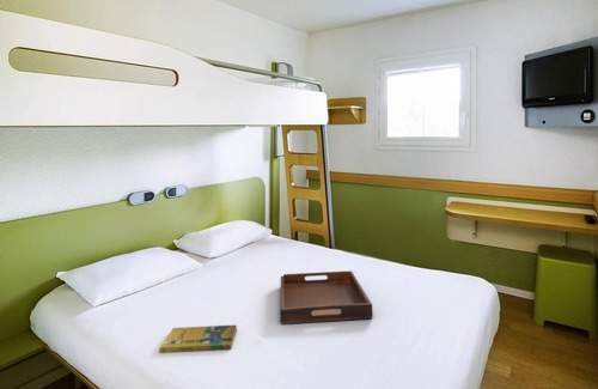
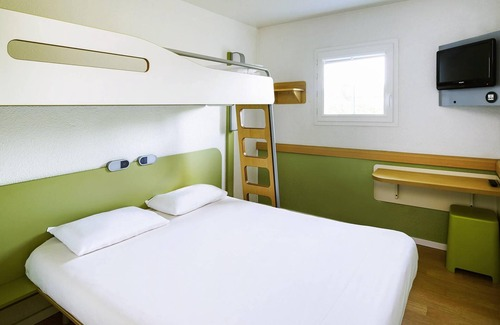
- booklet [158,324,238,353]
- serving tray [279,269,373,326]
